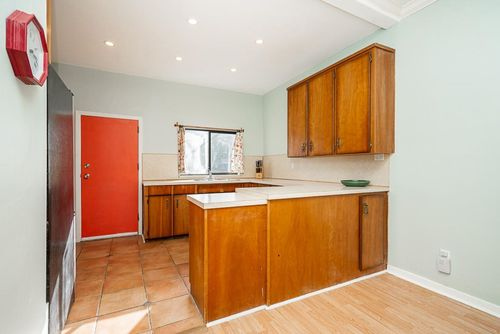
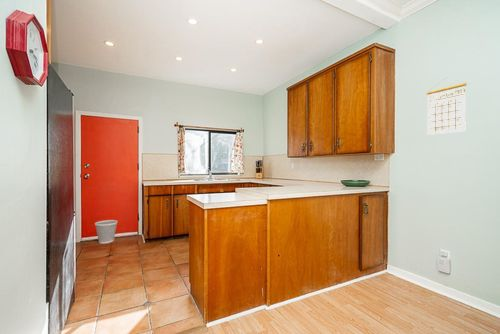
+ wastebasket [94,219,119,244]
+ calendar [426,76,468,136]
